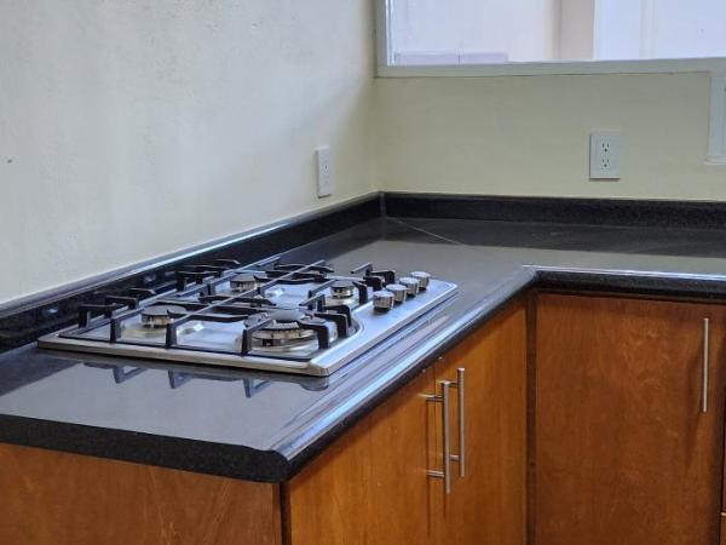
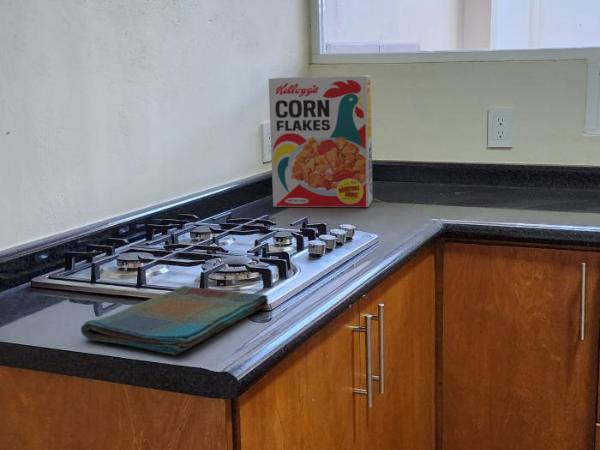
+ cereal box [268,74,373,208]
+ dish towel [80,285,269,356]
